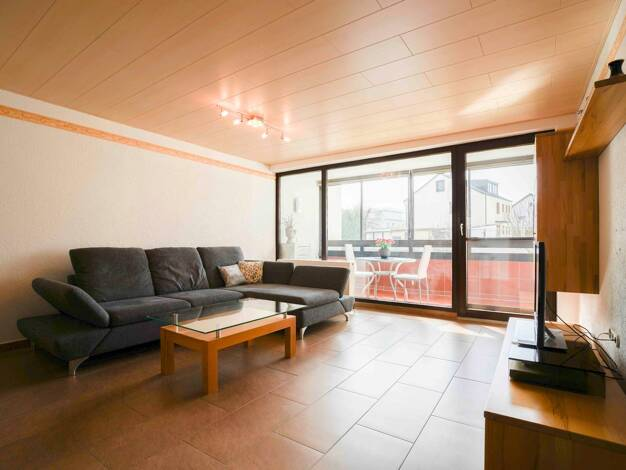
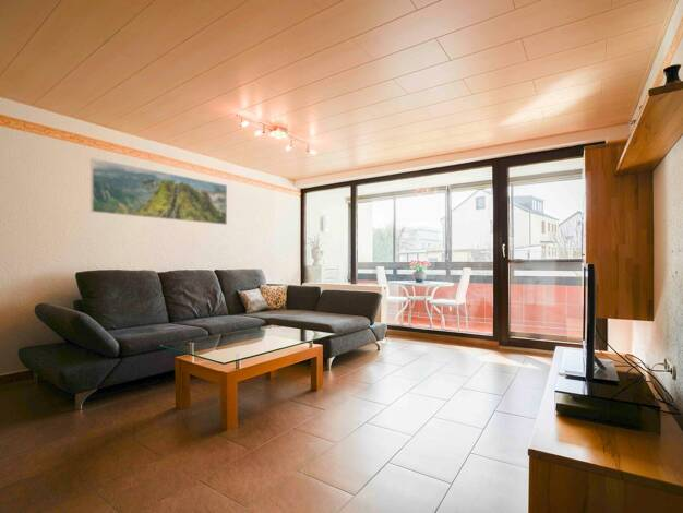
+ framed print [89,157,228,226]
